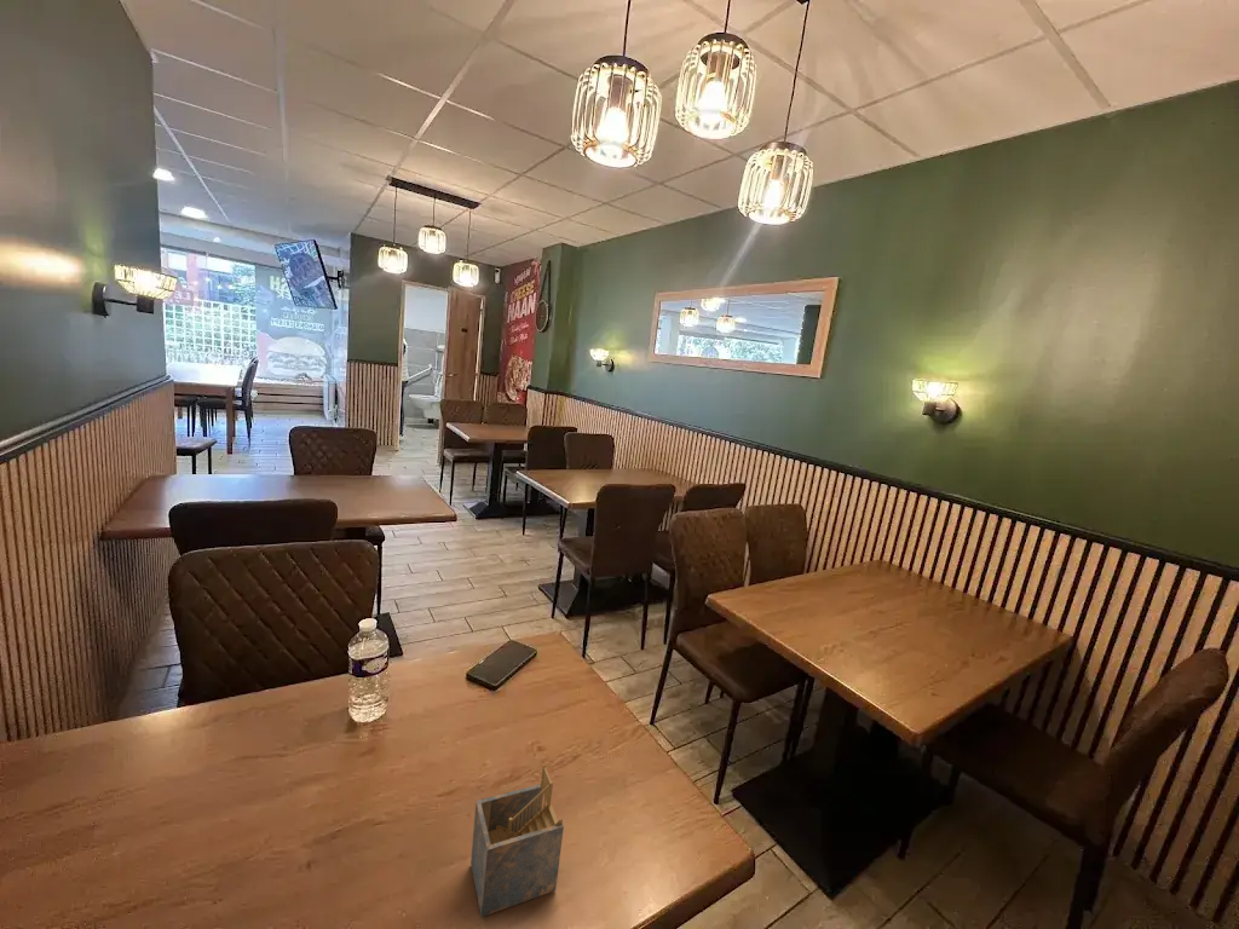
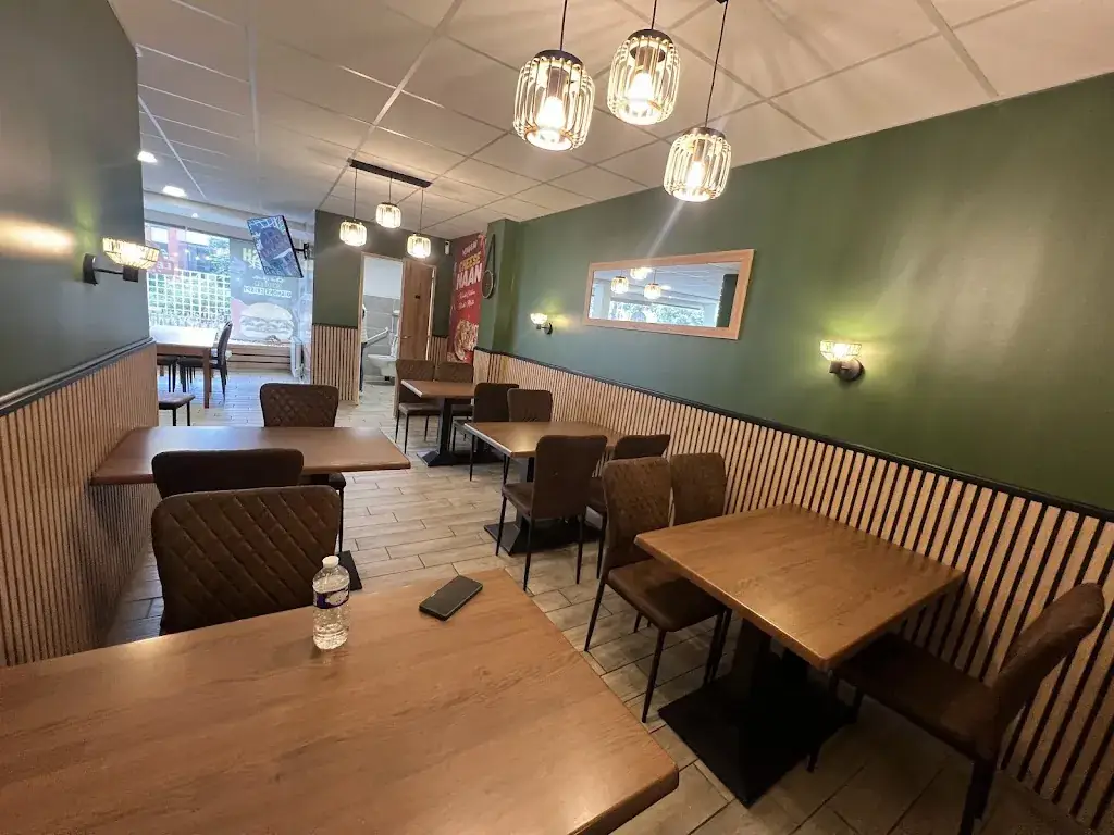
- napkin holder [469,763,565,918]
